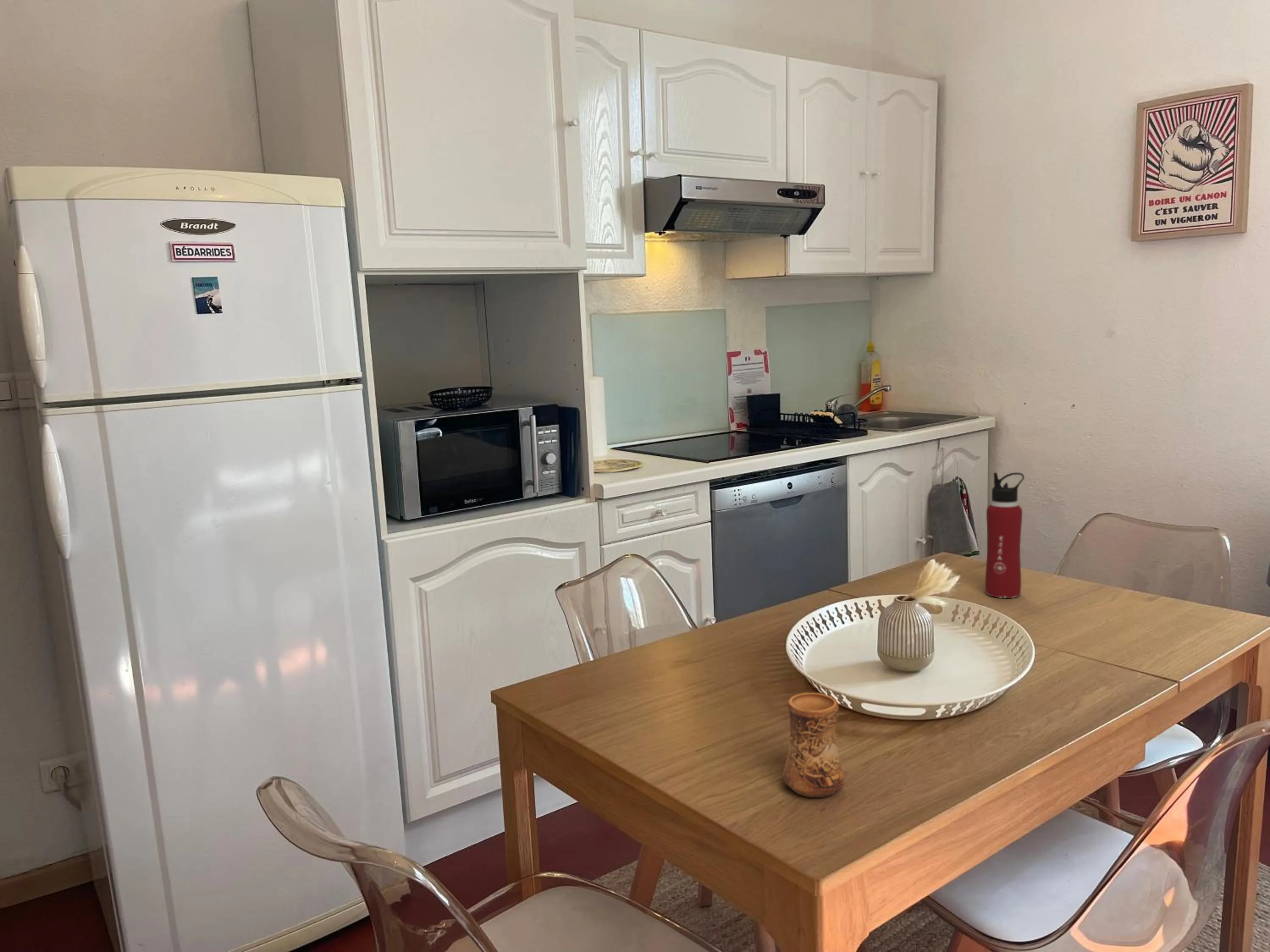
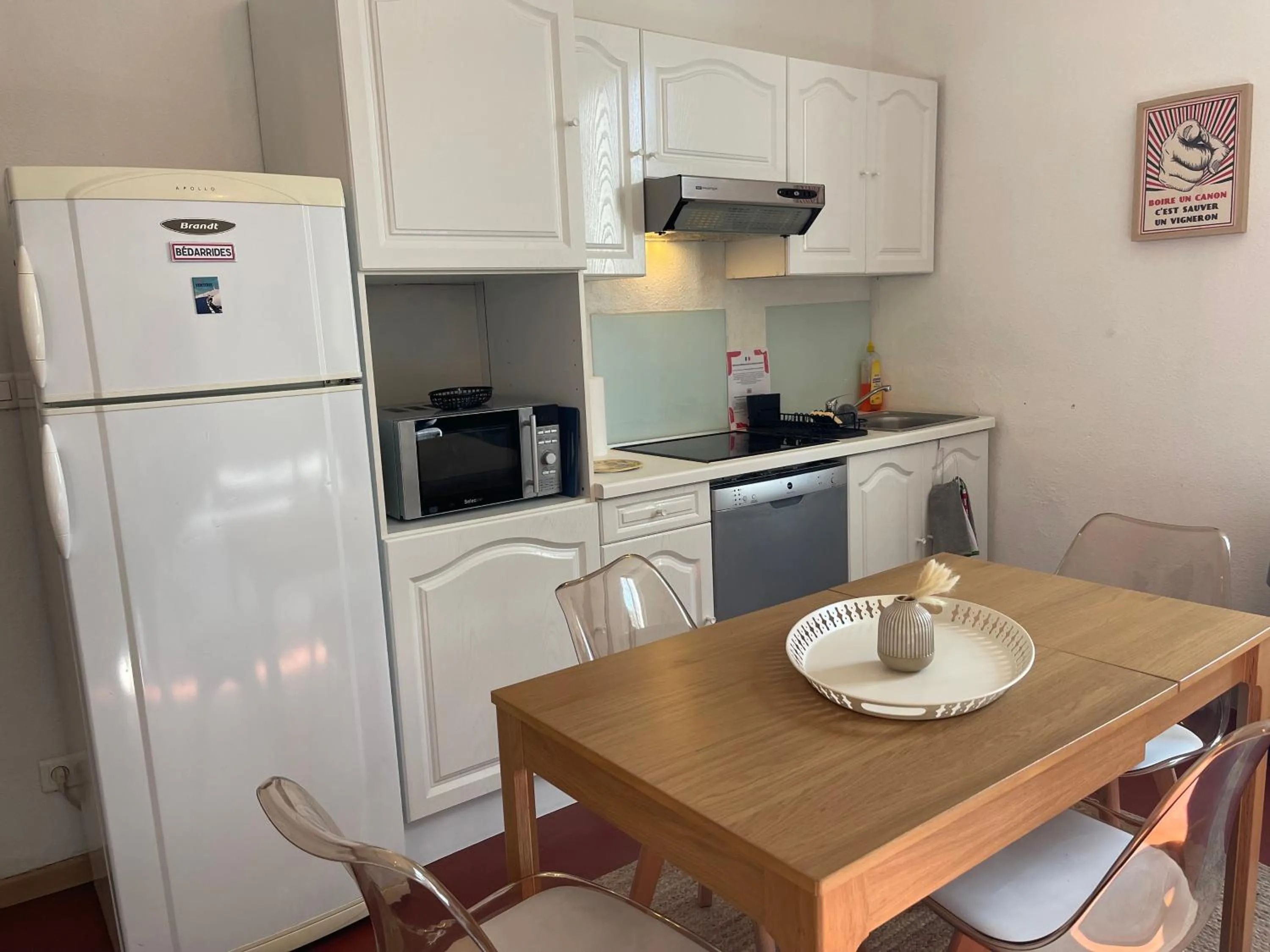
- water bottle [985,472,1024,598]
- cup [782,692,845,798]
